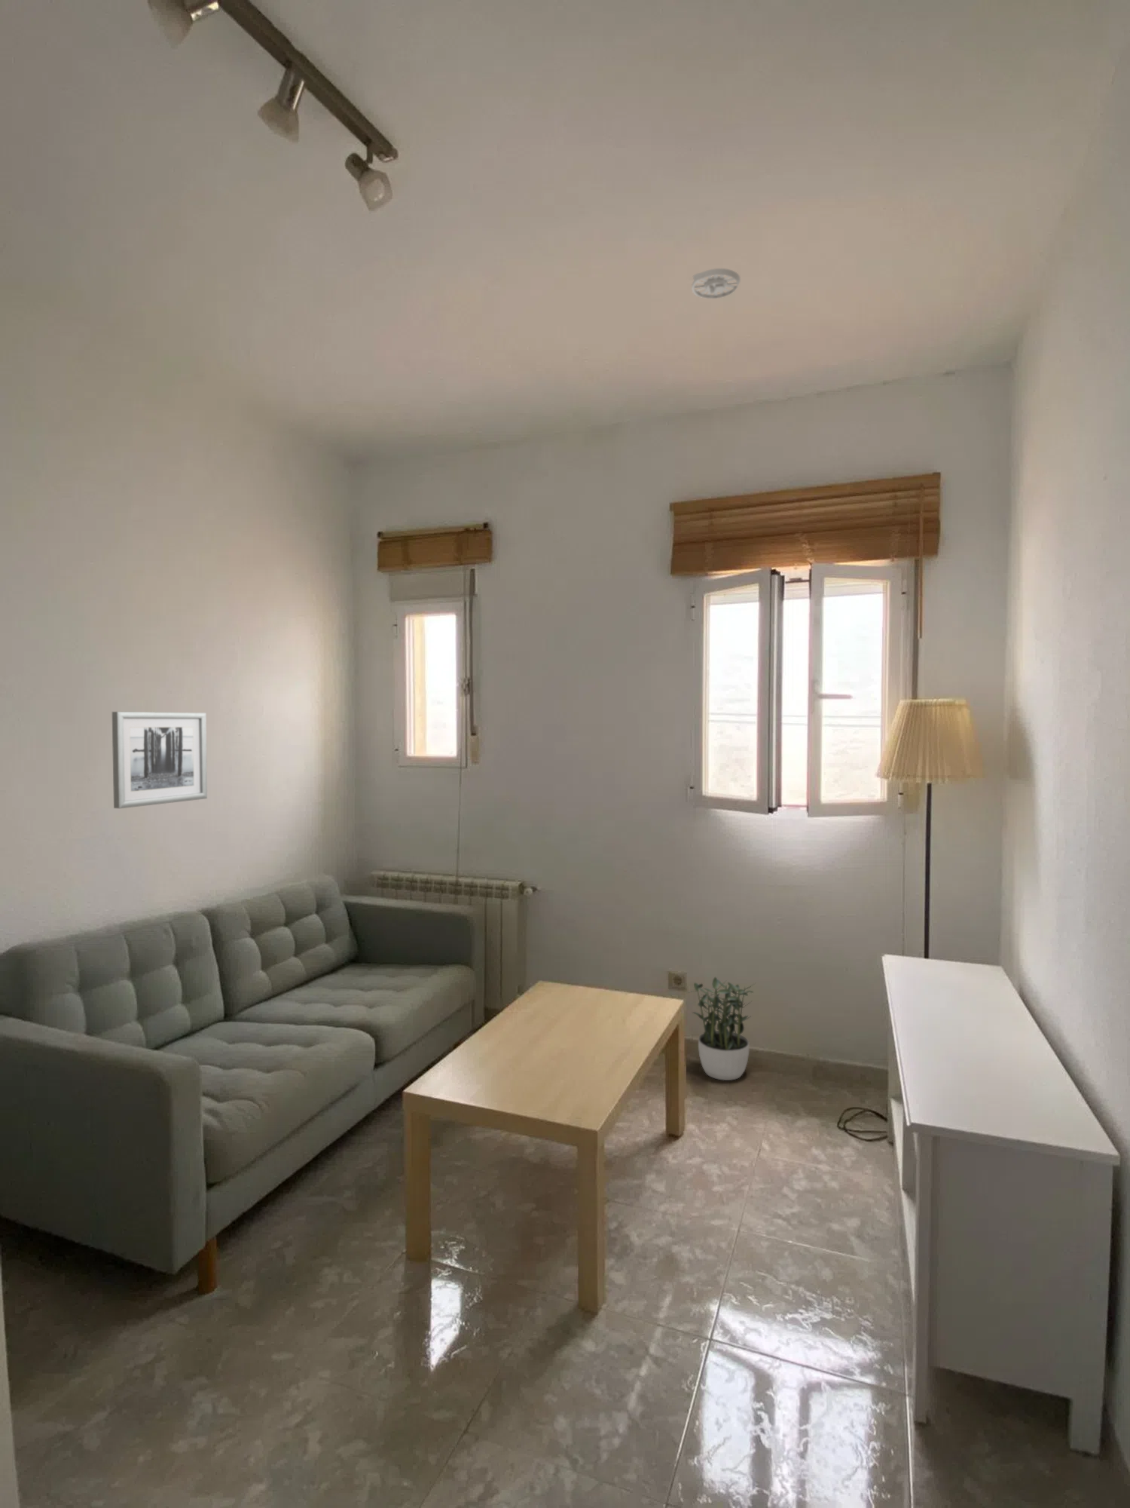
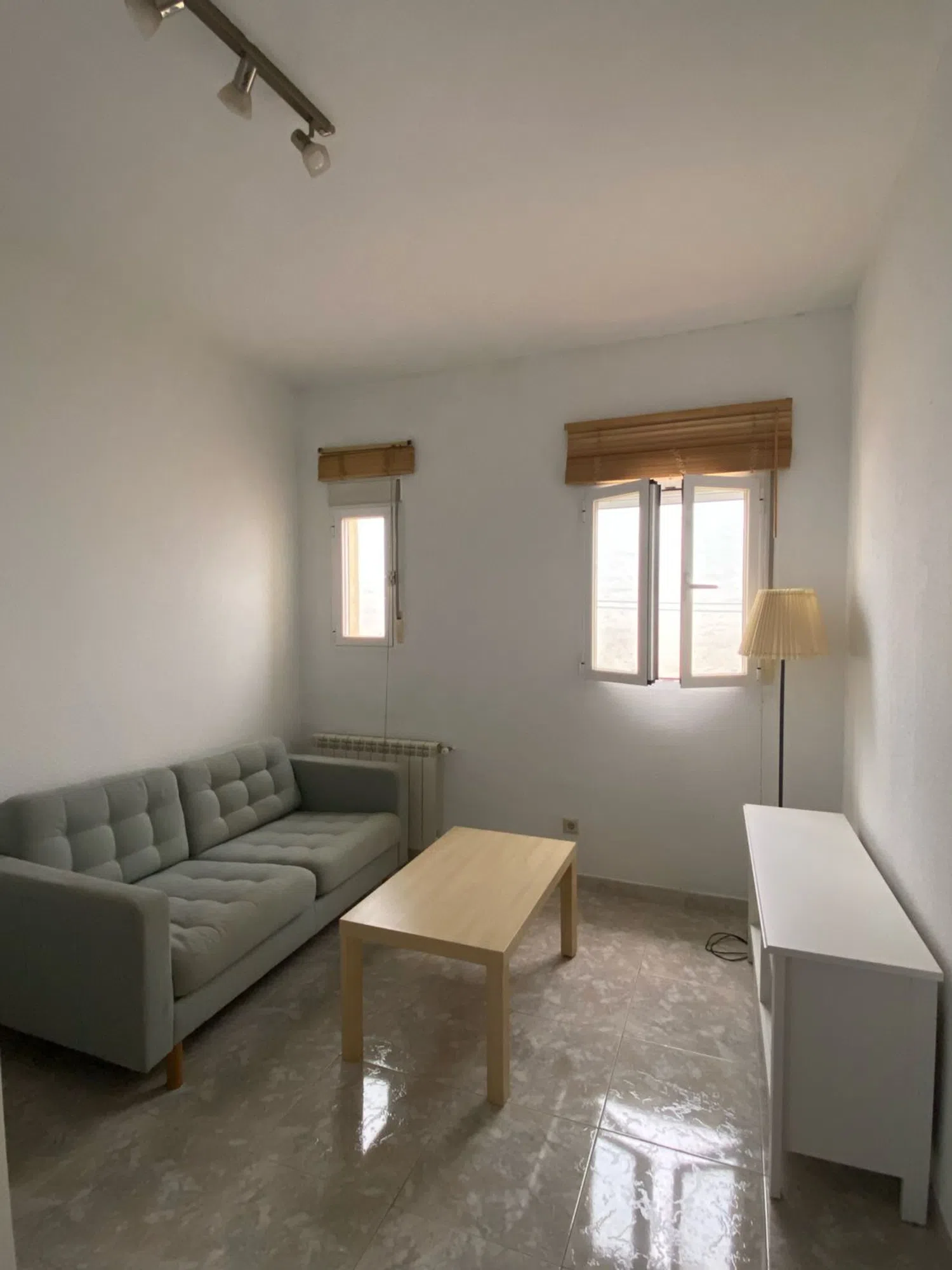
- potted plant [686,976,756,1082]
- wall art [112,711,208,809]
- smoke detector [691,267,742,299]
